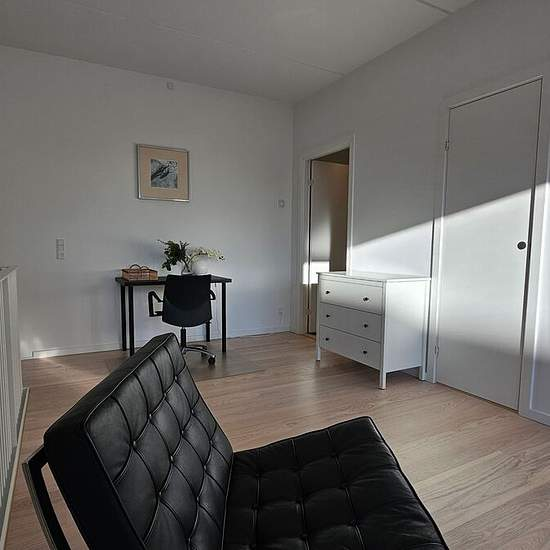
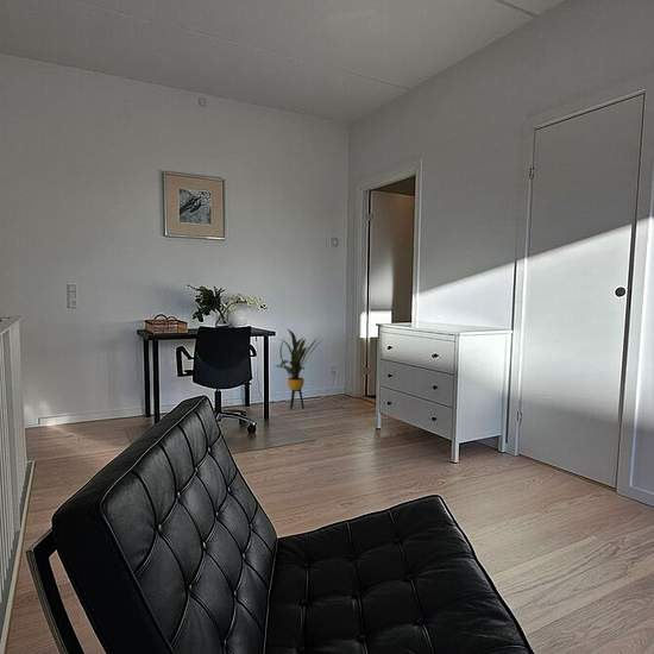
+ house plant [275,328,323,411]
